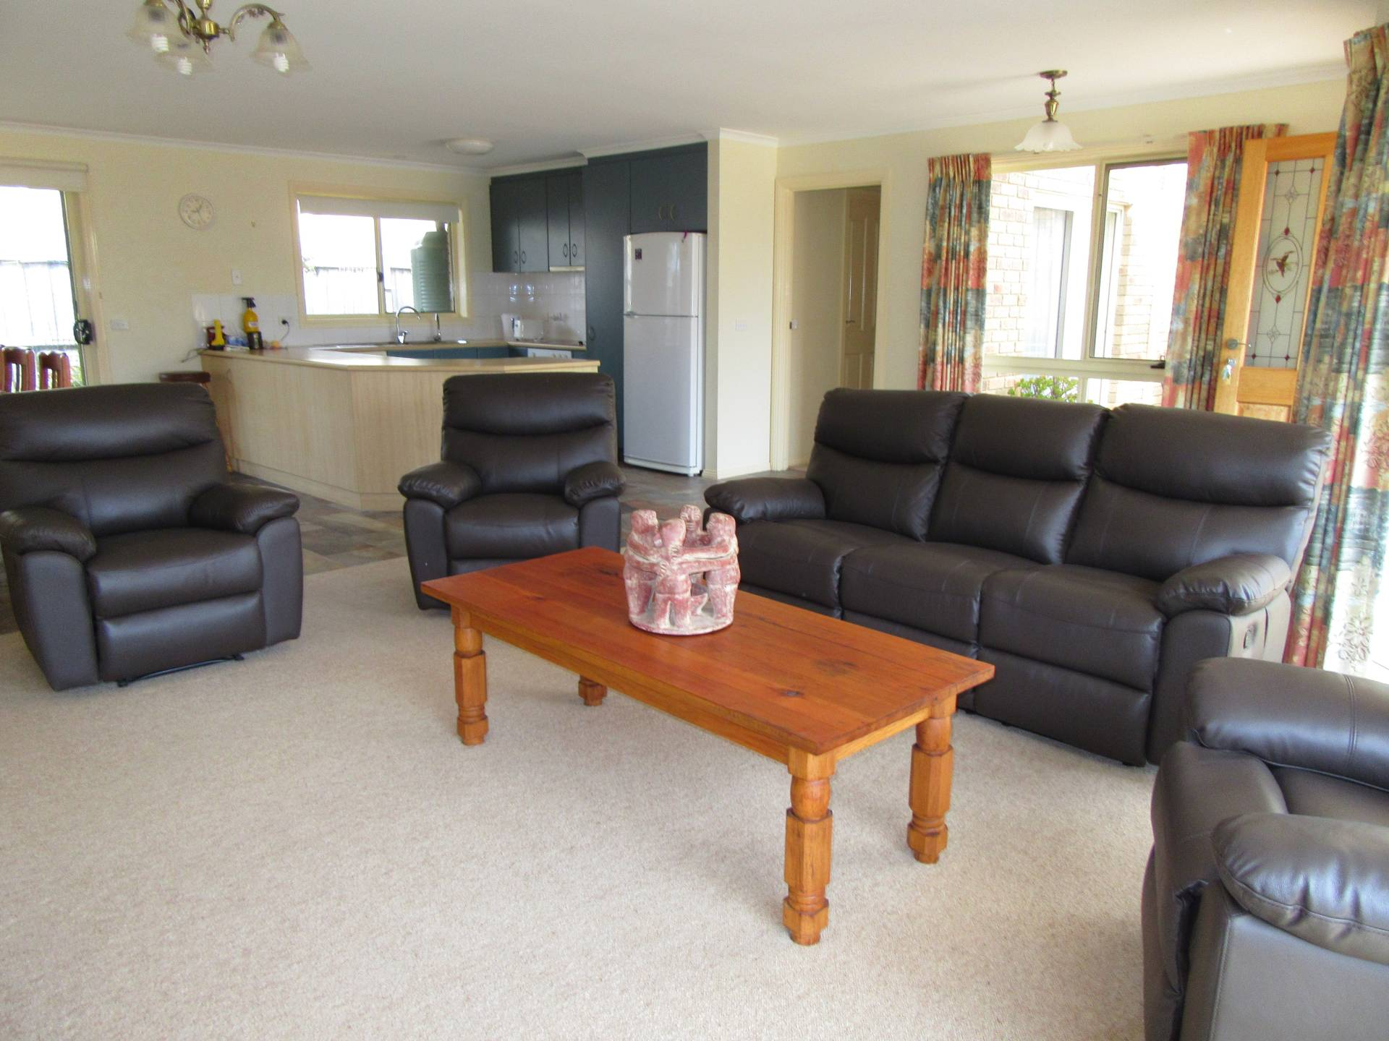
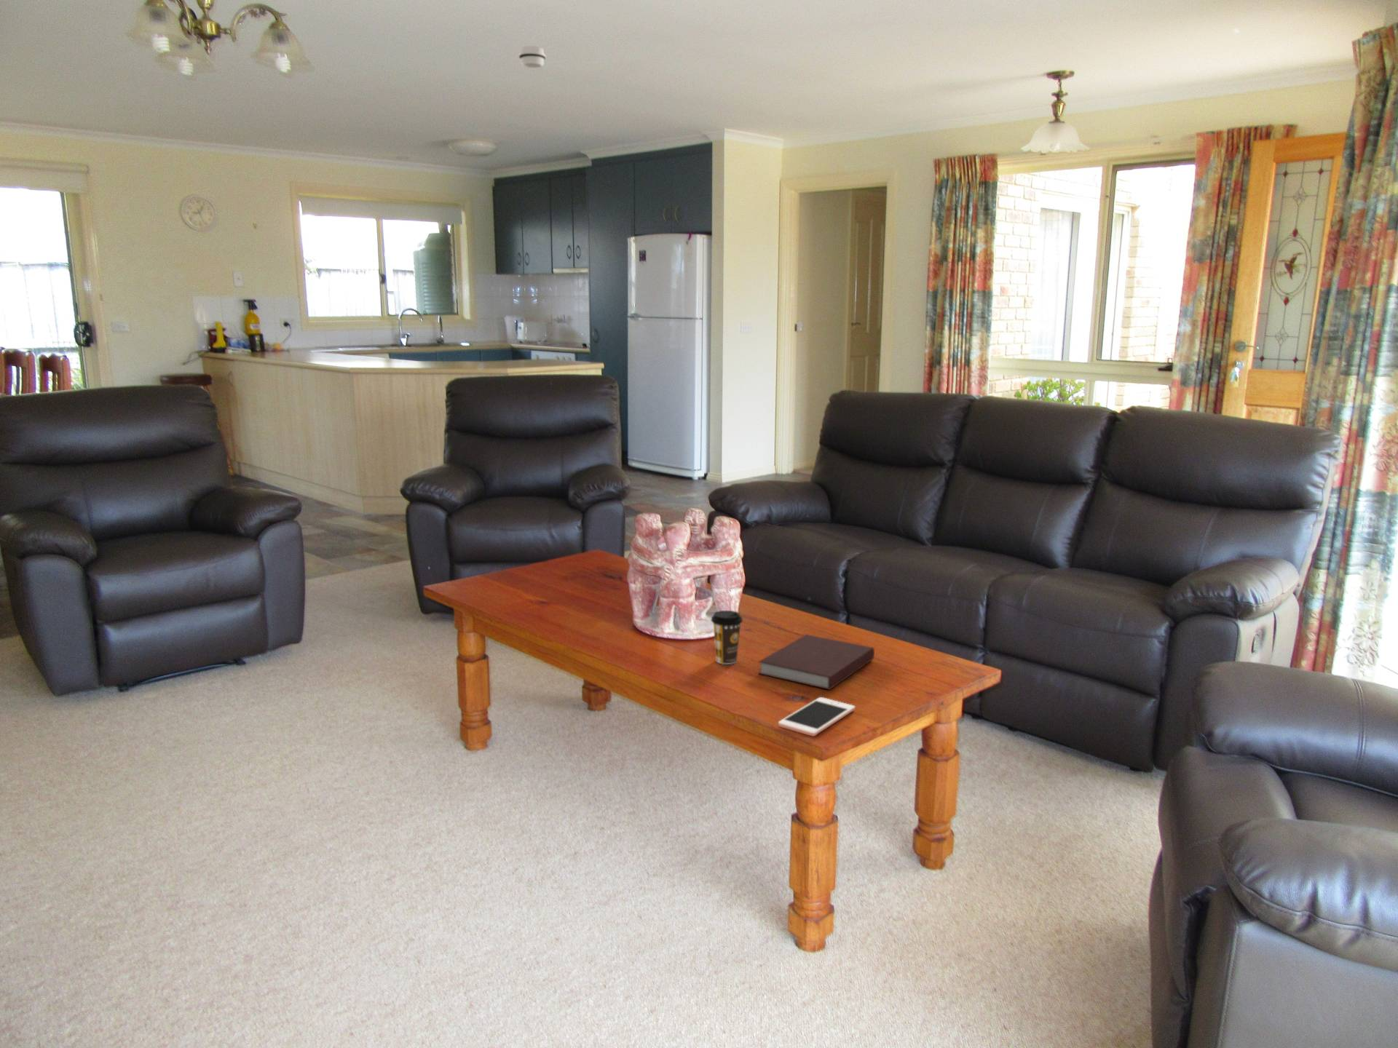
+ notebook [757,634,875,690]
+ smoke detector [517,45,546,68]
+ cell phone [777,697,855,736]
+ coffee cup [711,610,743,665]
